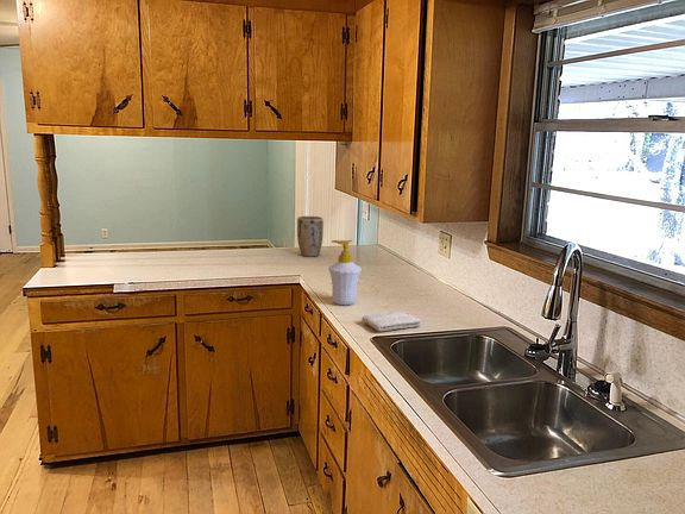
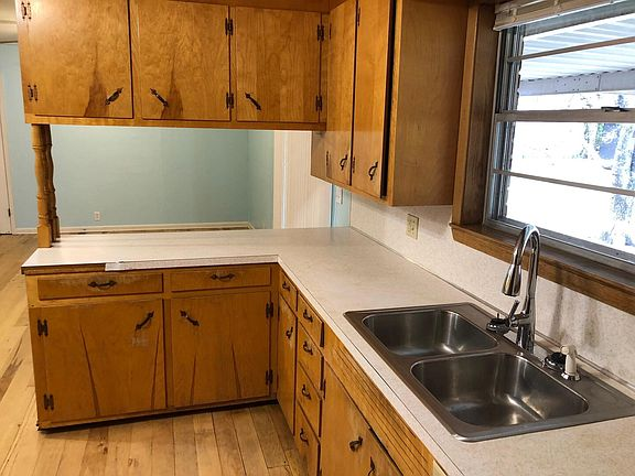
- plant pot [296,215,325,258]
- washcloth [360,311,422,332]
- soap bottle [327,239,363,306]
